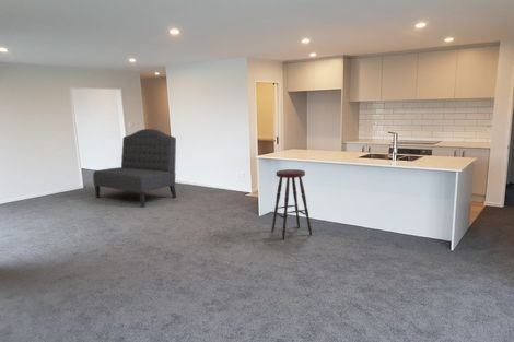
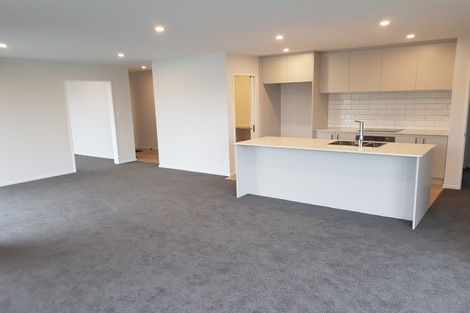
- bar stool [271,168,313,240]
- sofa [92,128,177,208]
